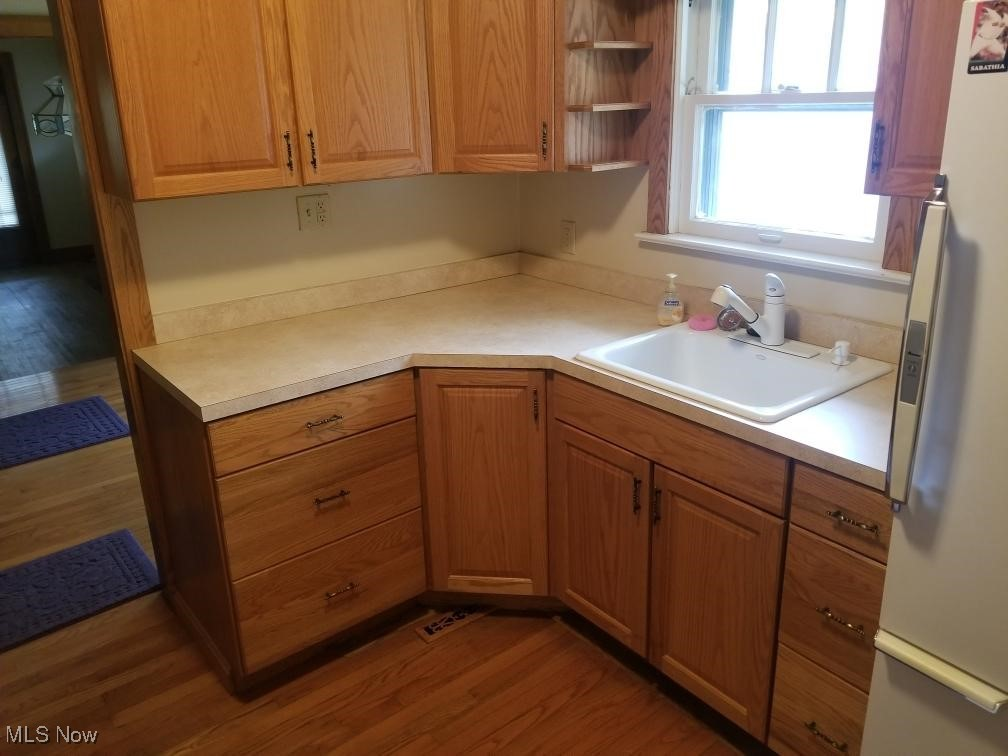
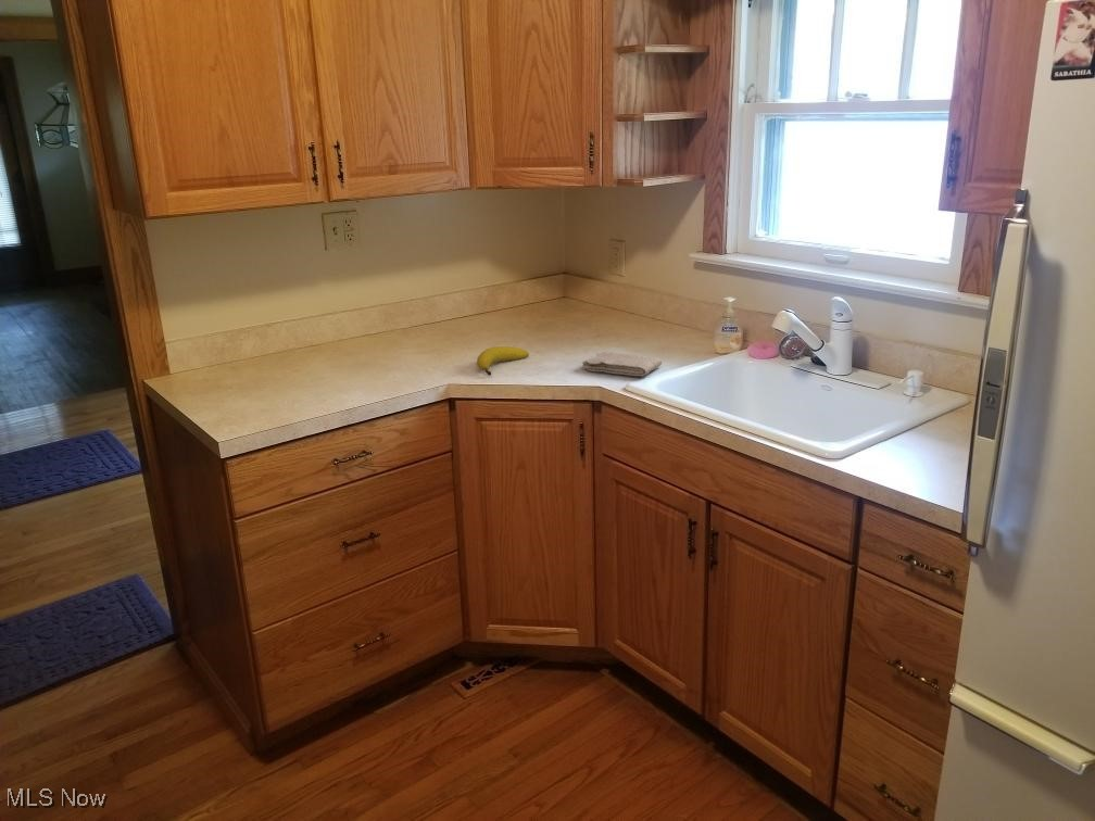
+ washcloth [581,351,663,377]
+ fruit [476,345,530,377]
